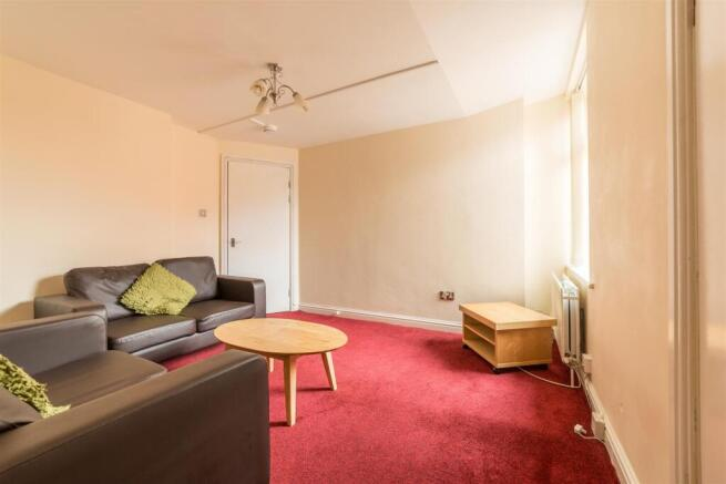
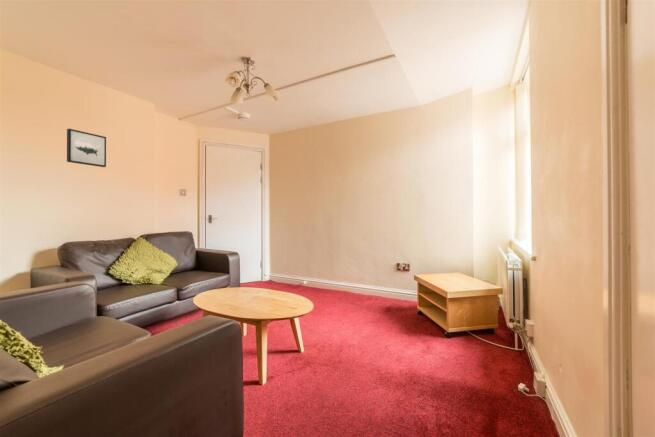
+ wall art [66,128,107,168]
